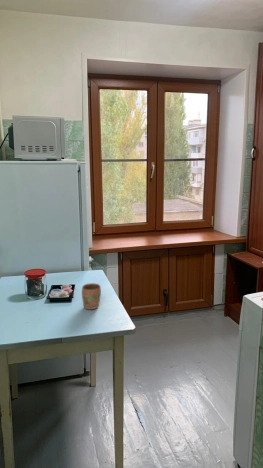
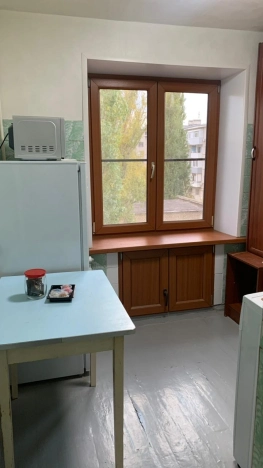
- mug [81,282,102,310]
